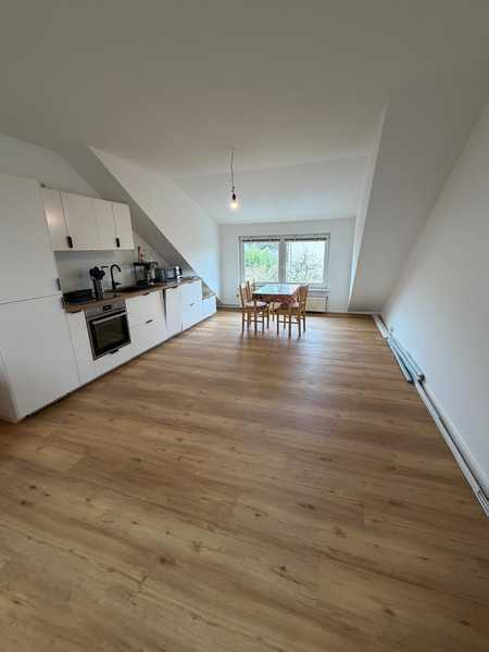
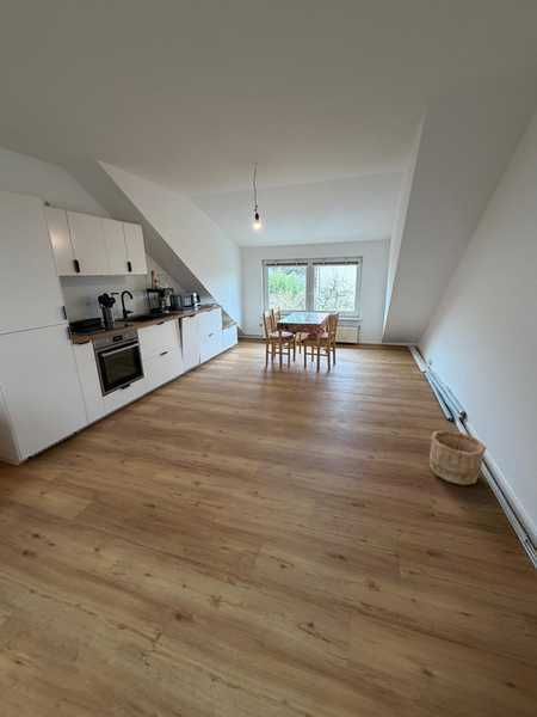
+ wooden bucket [428,429,487,486]
